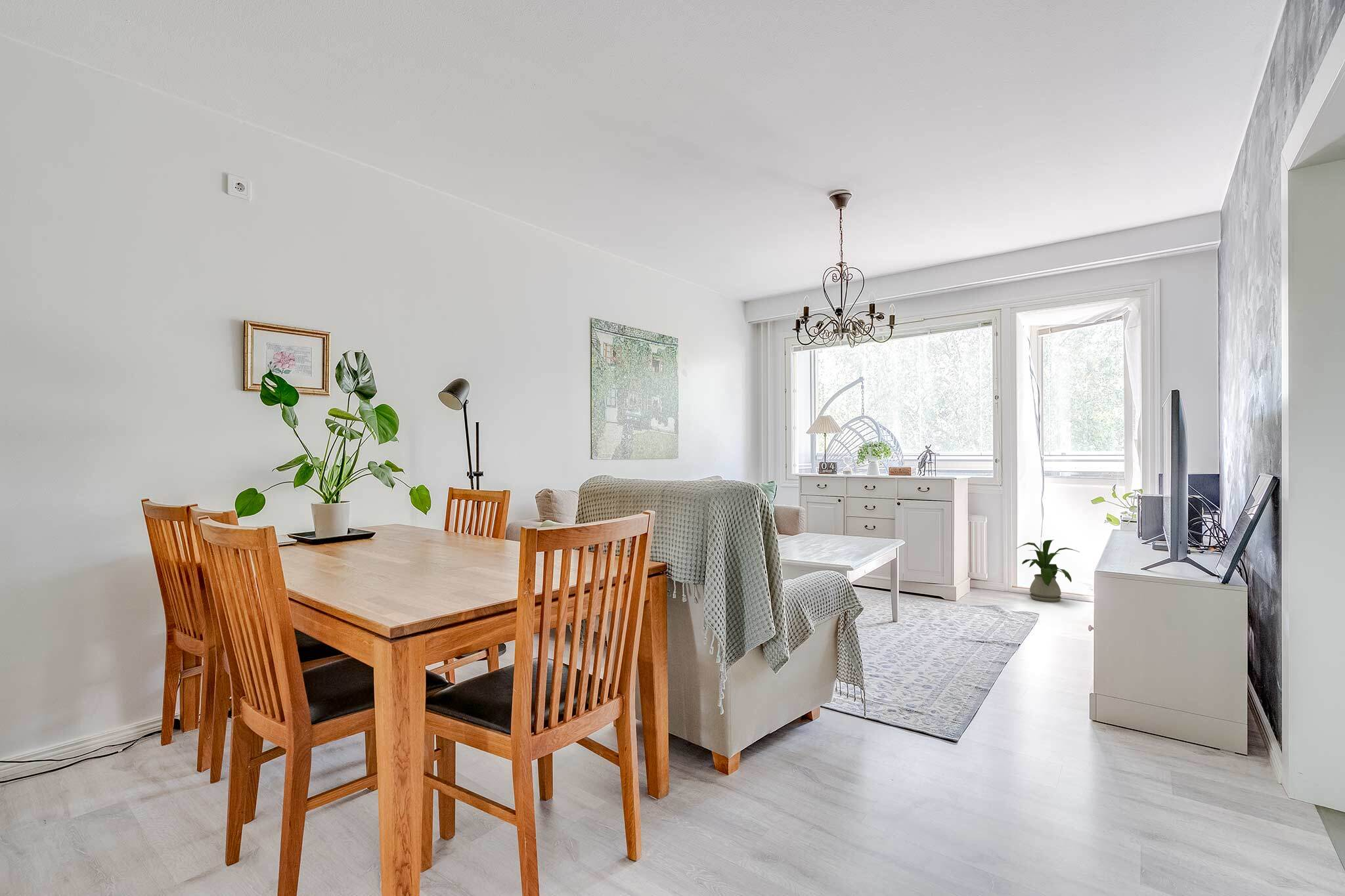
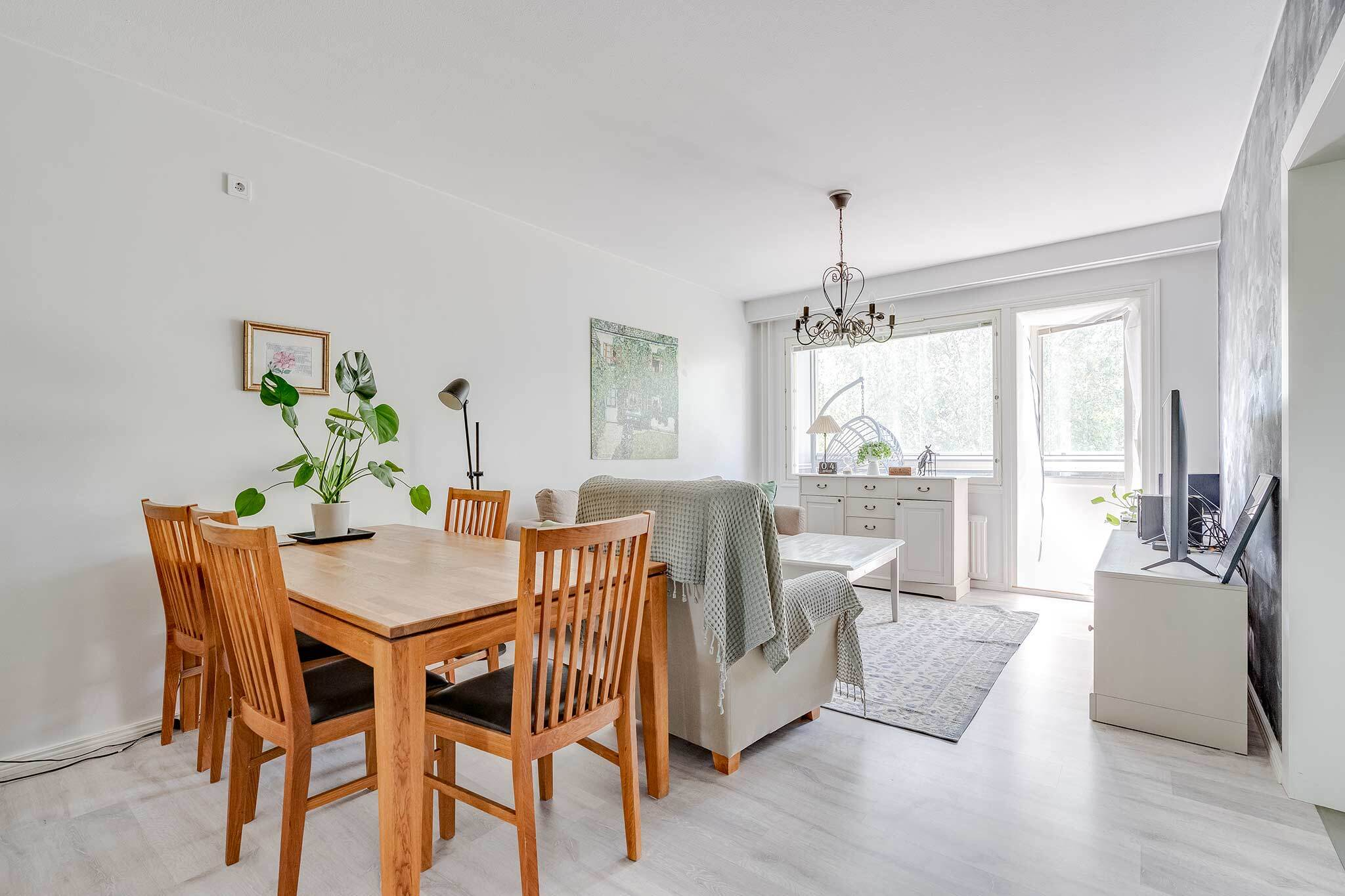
- house plant [1015,539,1080,603]
